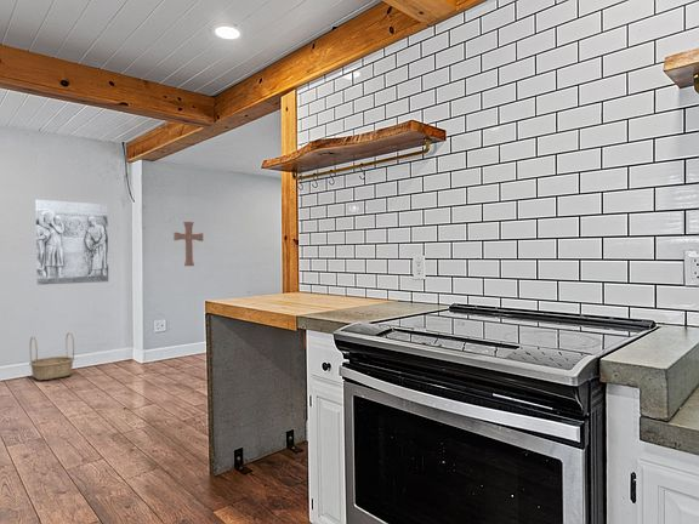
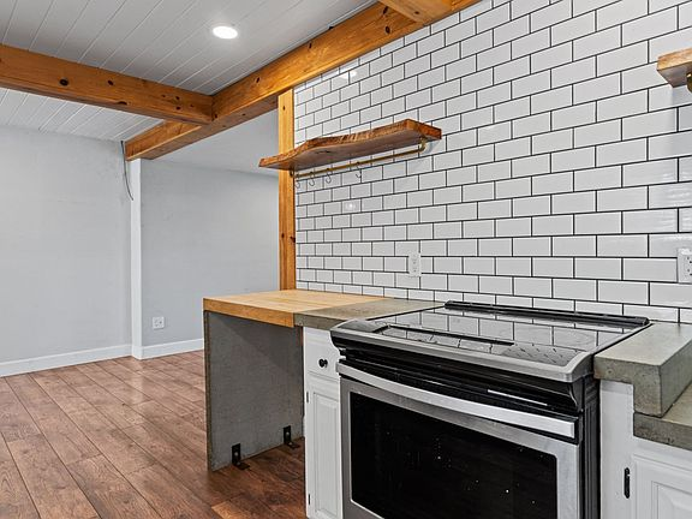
- decorative cross [172,221,204,267]
- wall relief [34,199,109,286]
- basket [28,331,75,381]
